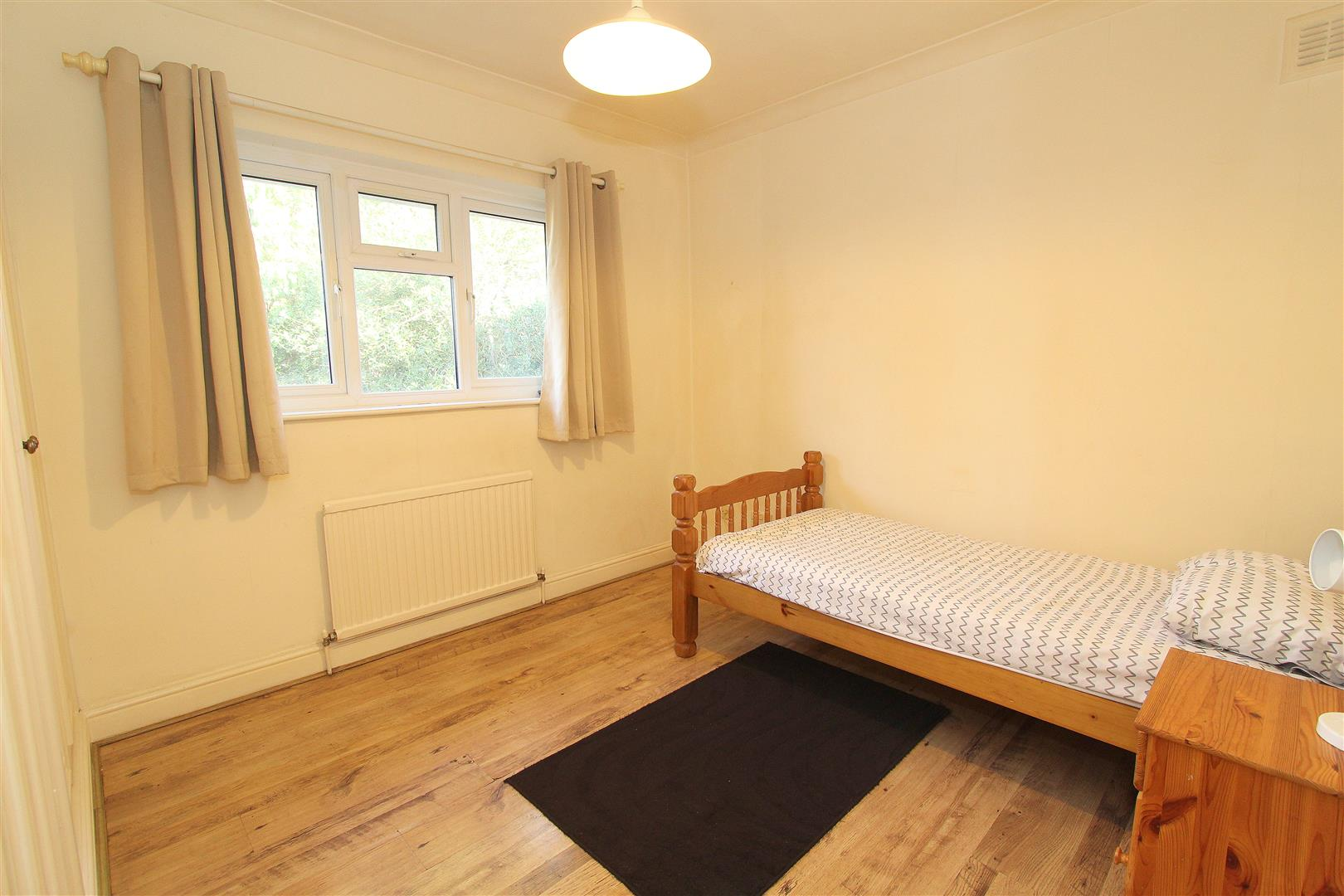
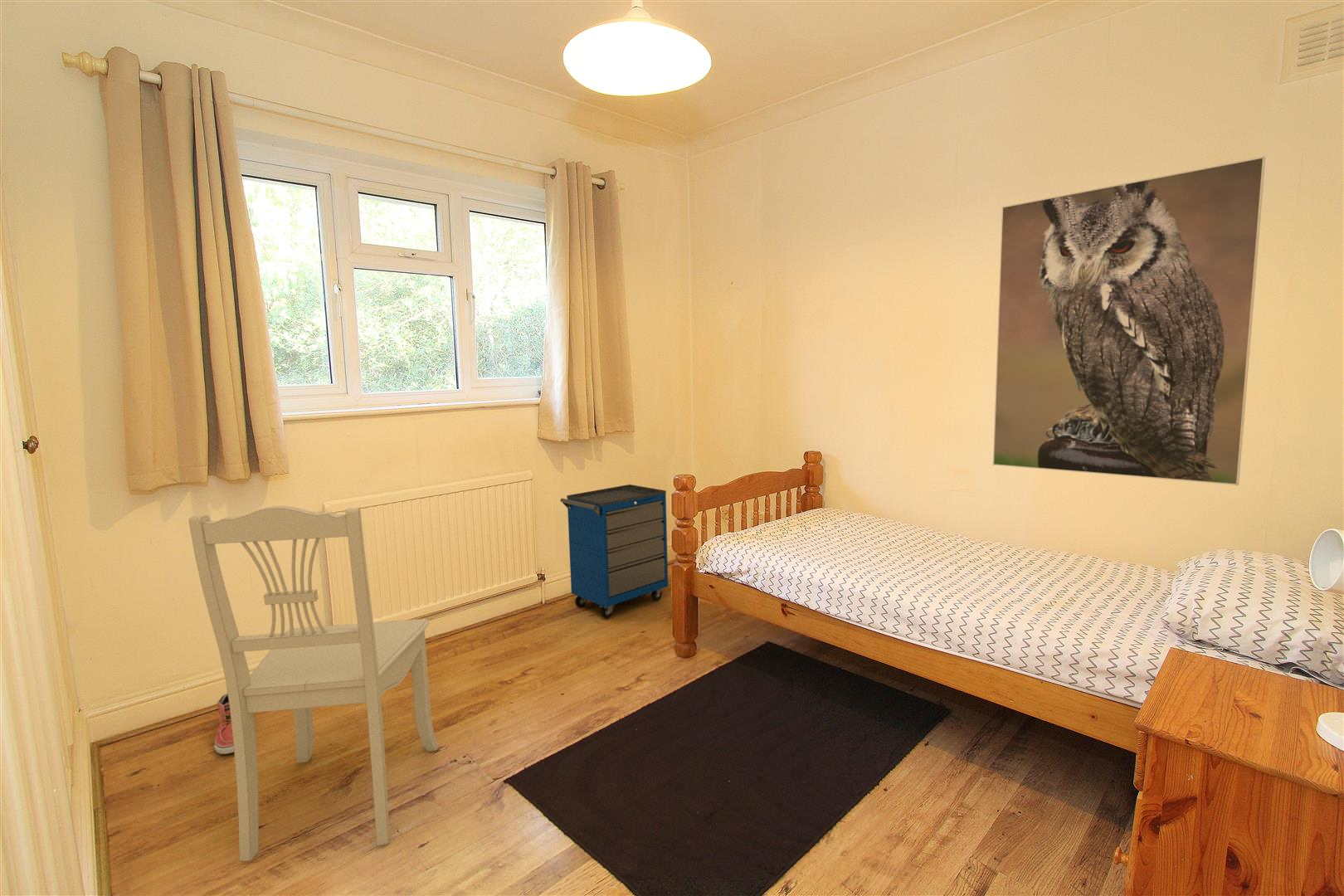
+ shoe [213,693,234,755]
+ dining chair [188,505,439,862]
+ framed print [992,156,1266,486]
+ cabinet [560,484,669,619]
